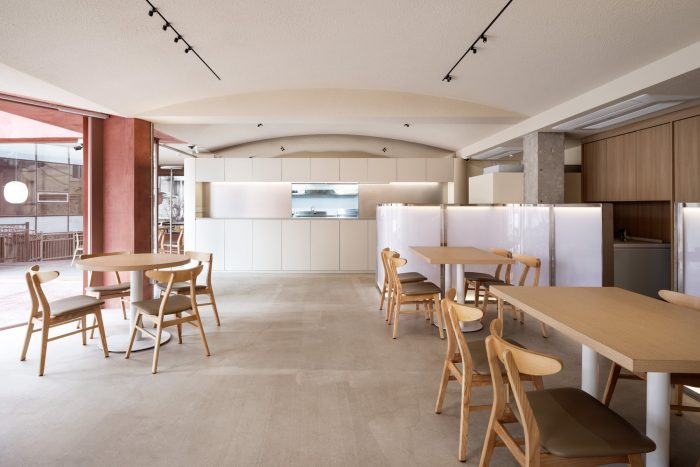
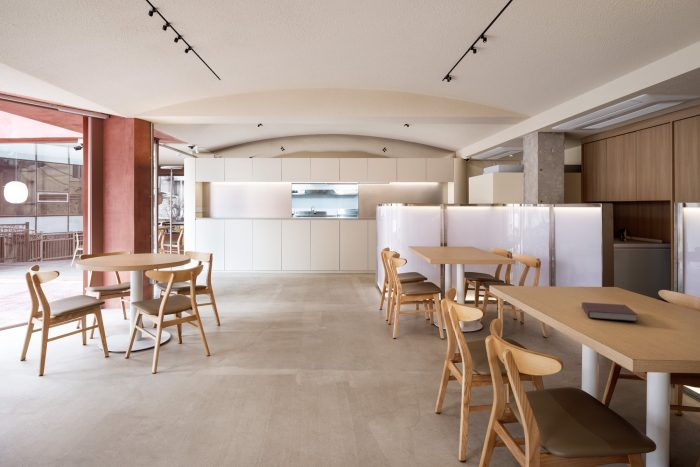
+ notebook [581,301,639,322]
